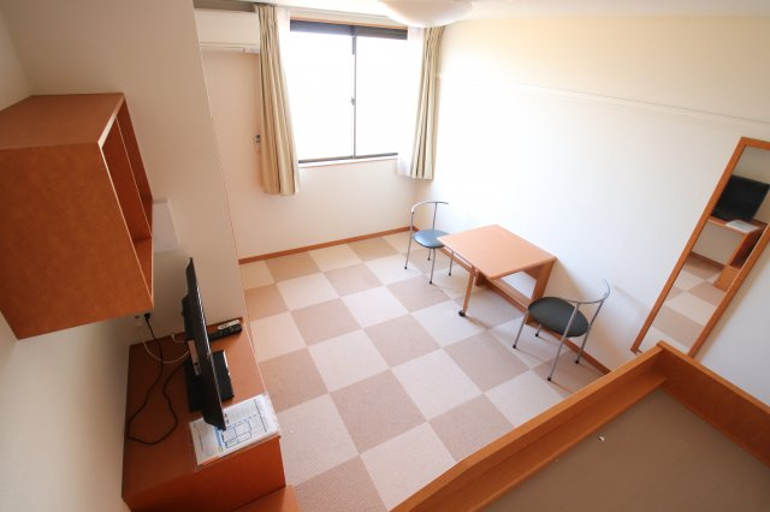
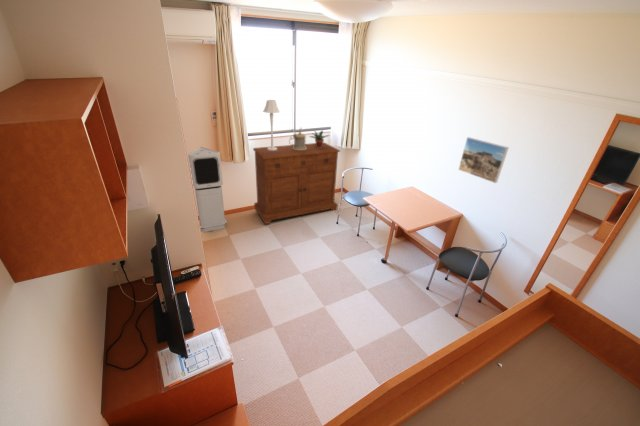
+ potted plant [308,129,331,148]
+ table lamp [262,99,281,150]
+ air purifier [187,146,228,233]
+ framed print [457,136,510,184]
+ beer mug [288,126,307,150]
+ sideboard [252,141,341,225]
